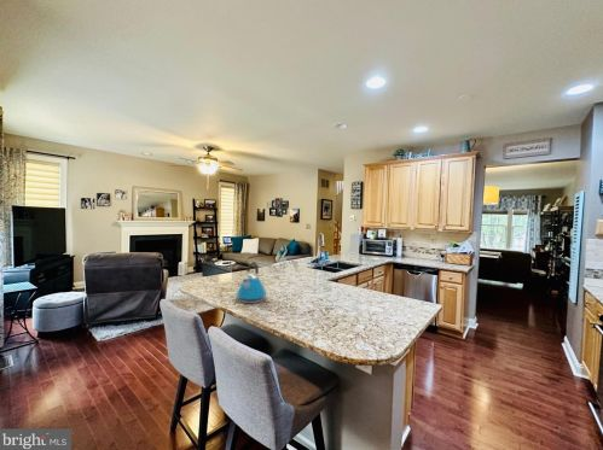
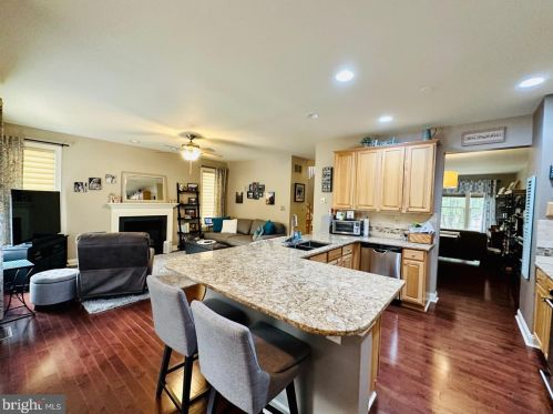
- kettle [236,261,267,304]
